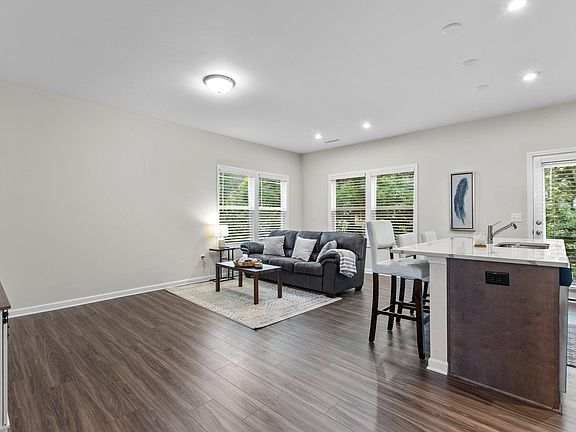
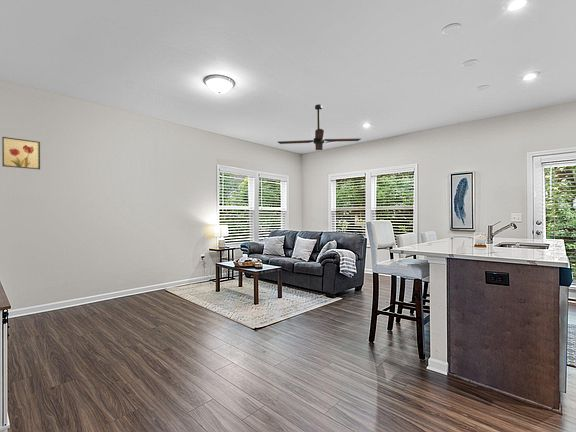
+ ceiling fan [277,103,362,151]
+ wall art [1,136,41,170]
